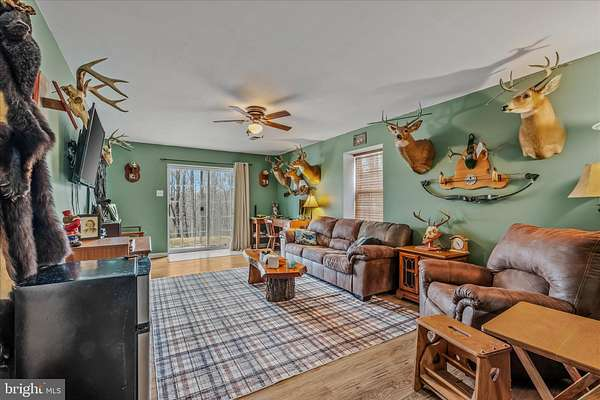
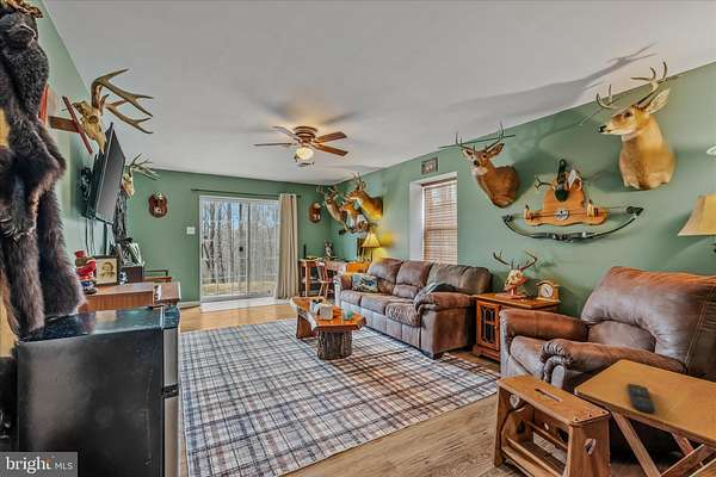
+ remote control [626,383,656,414]
